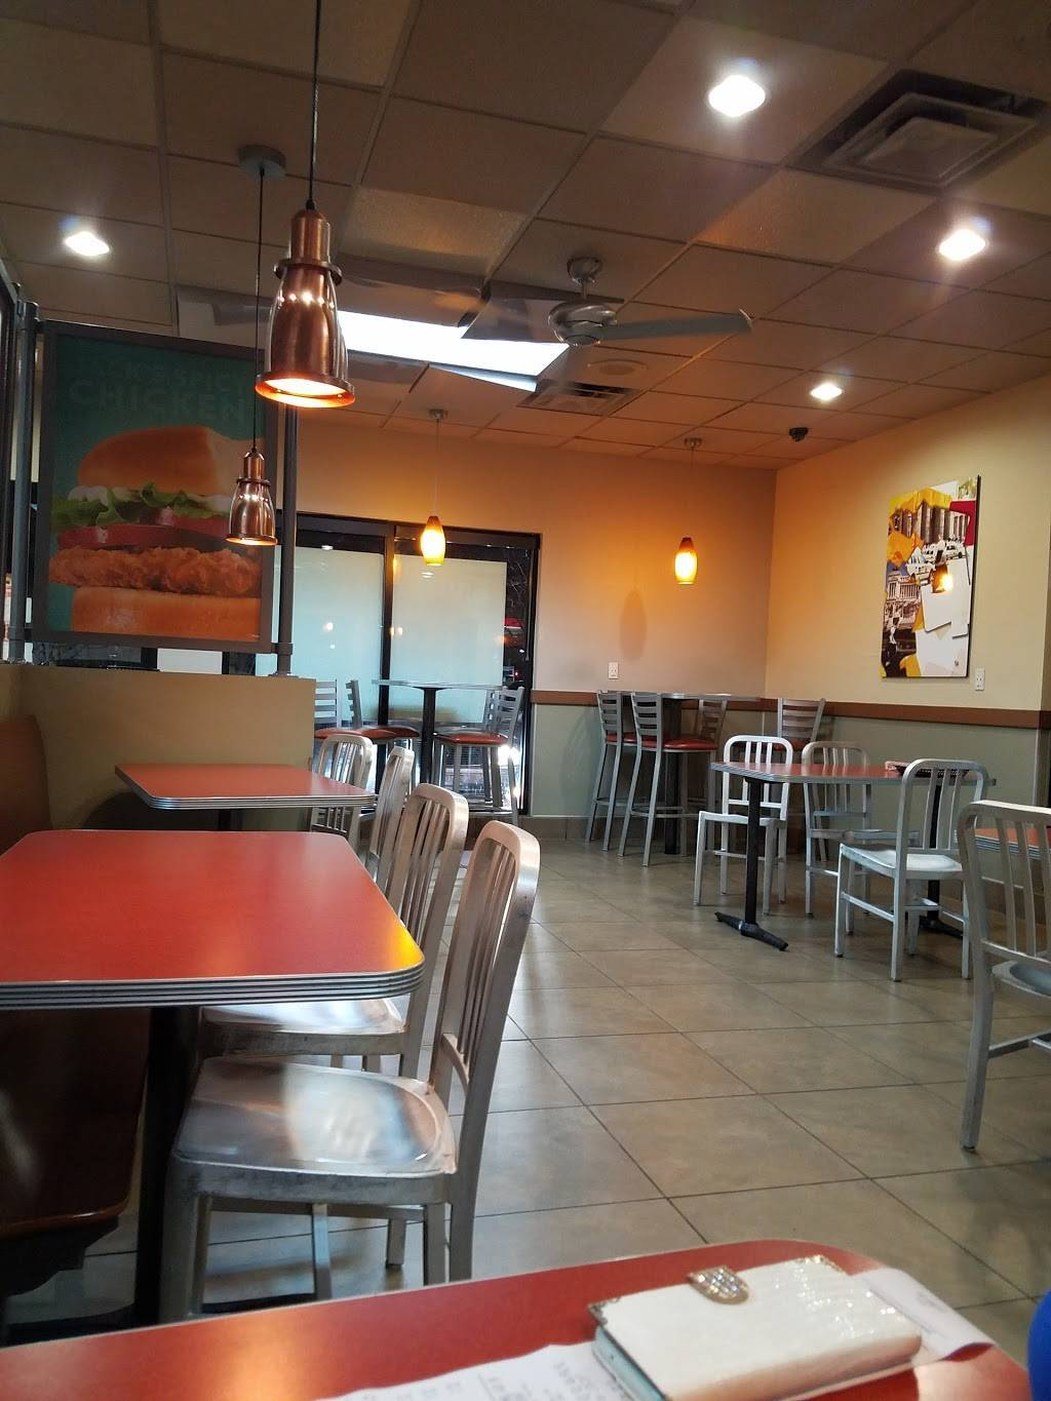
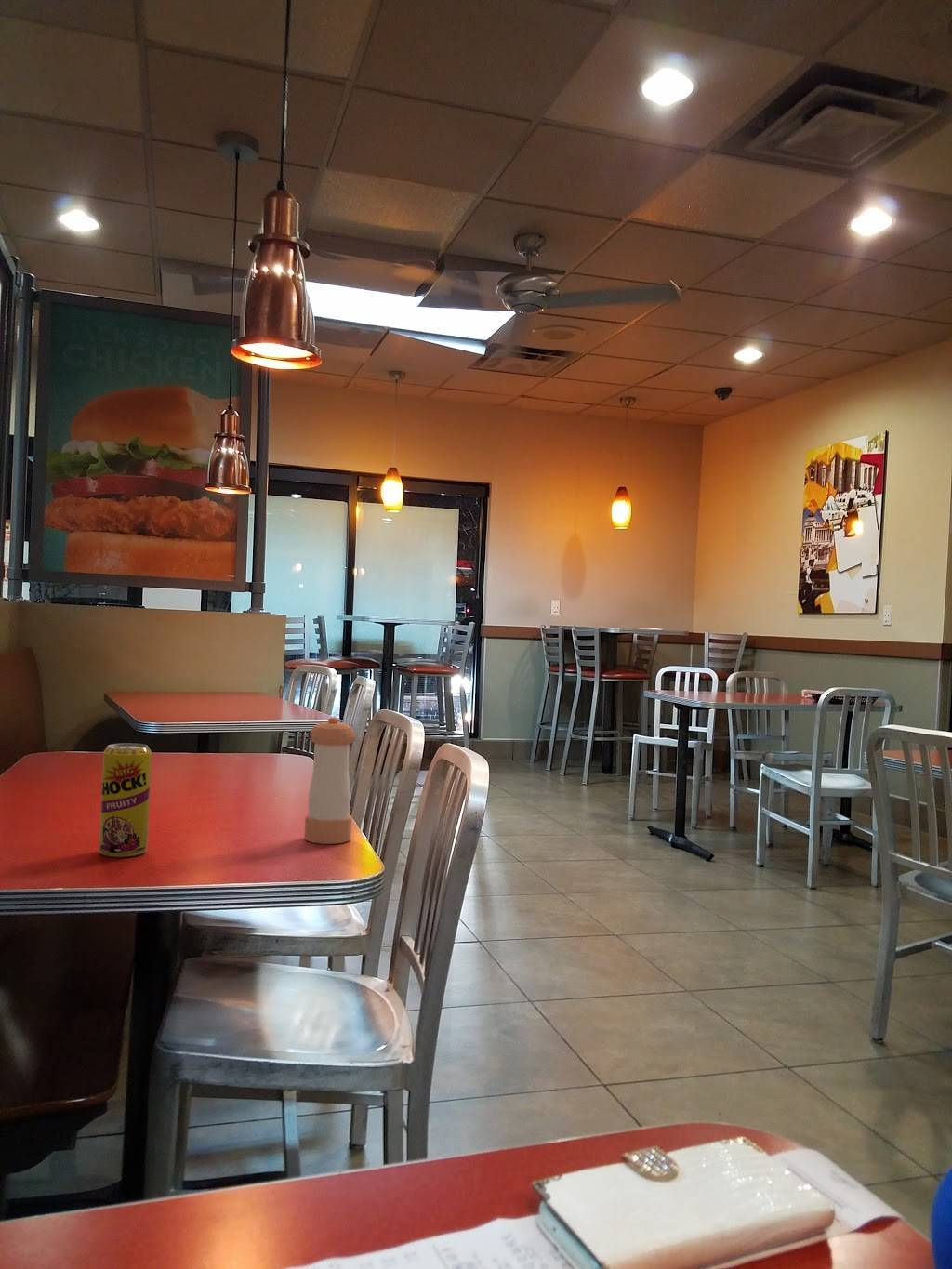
+ beverage can [99,742,152,858]
+ pepper shaker [303,717,356,845]
